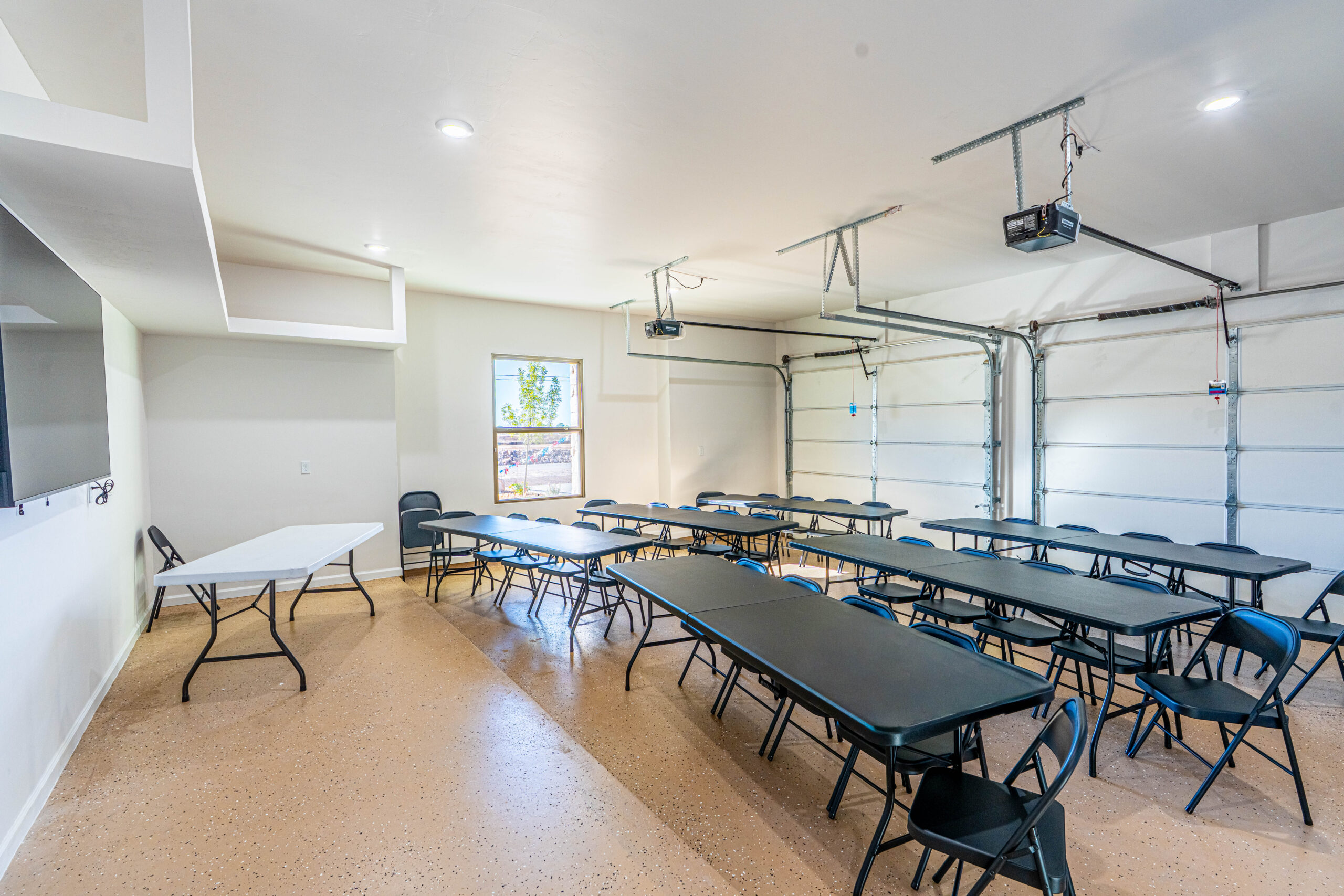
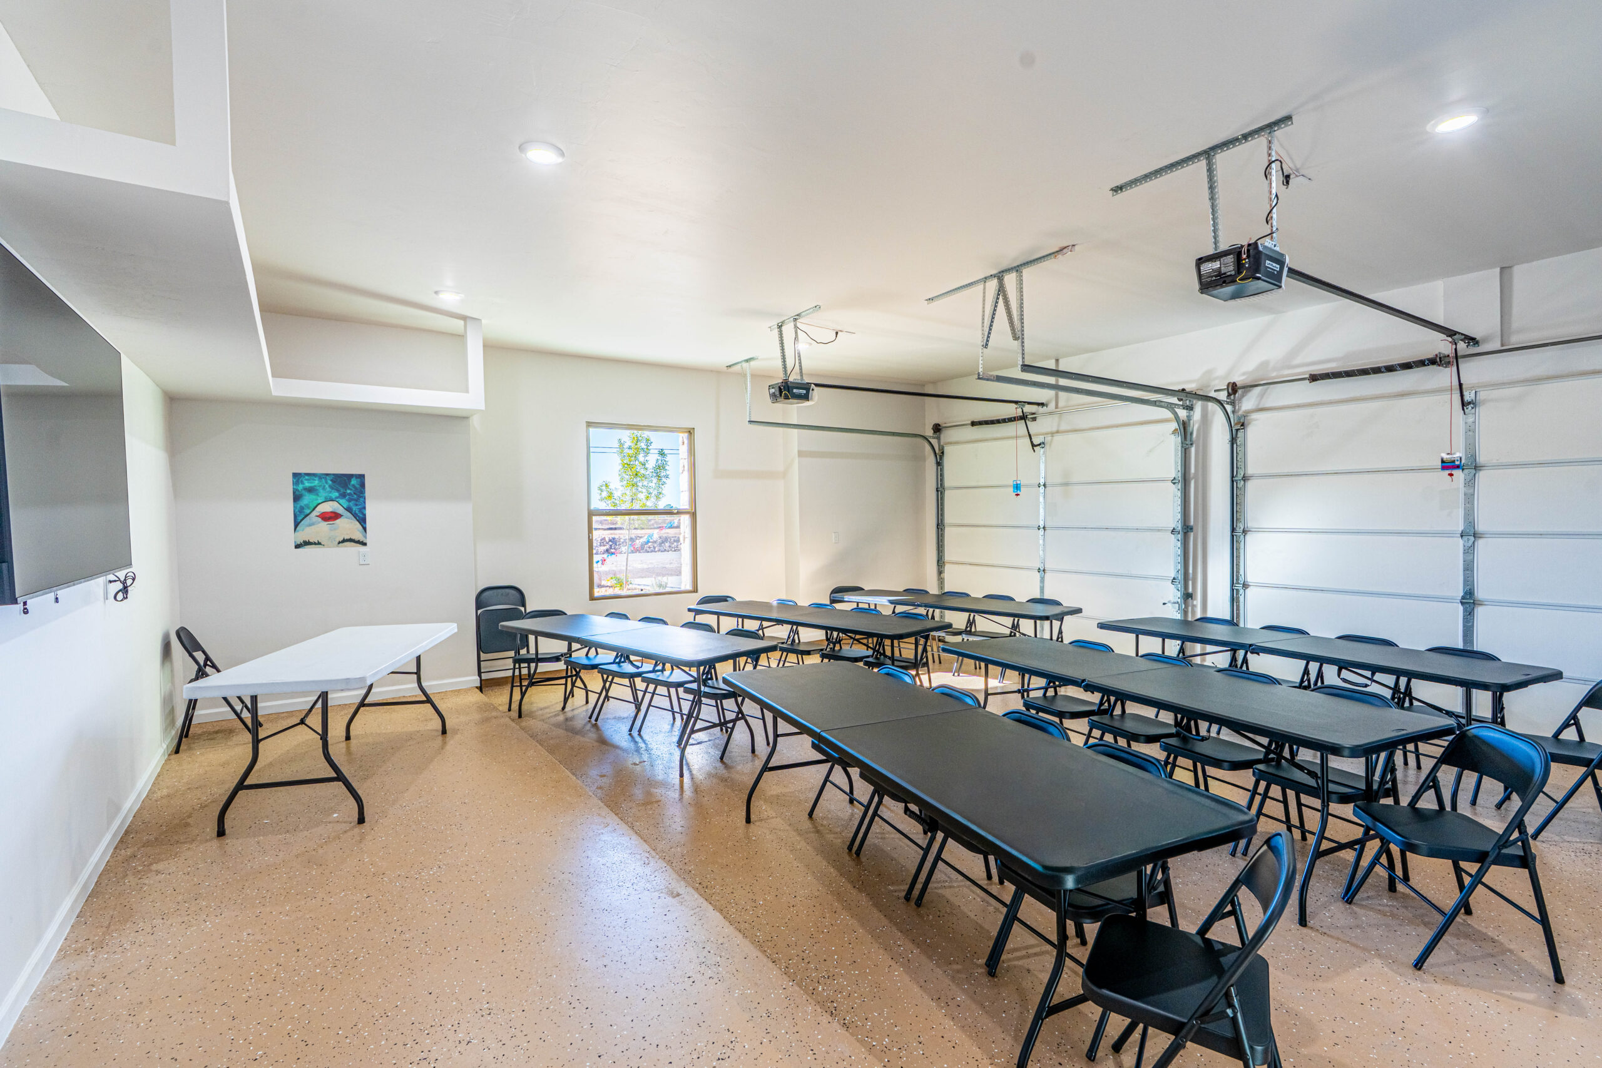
+ wall art [292,472,367,549]
